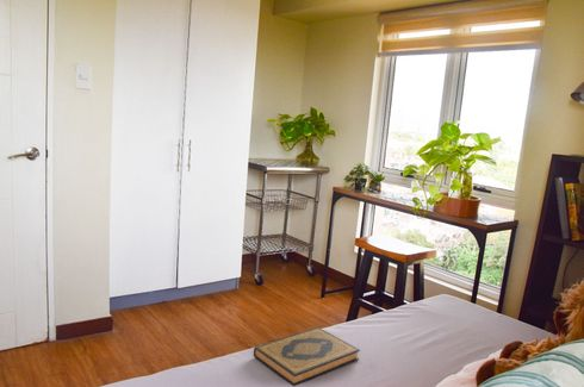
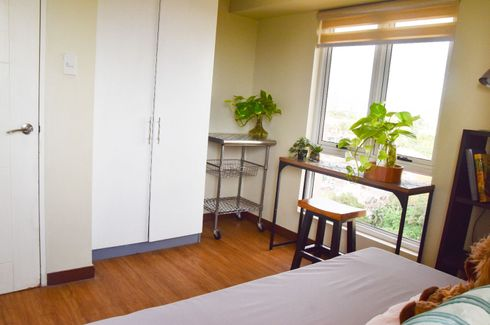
- hardback book [253,326,361,387]
